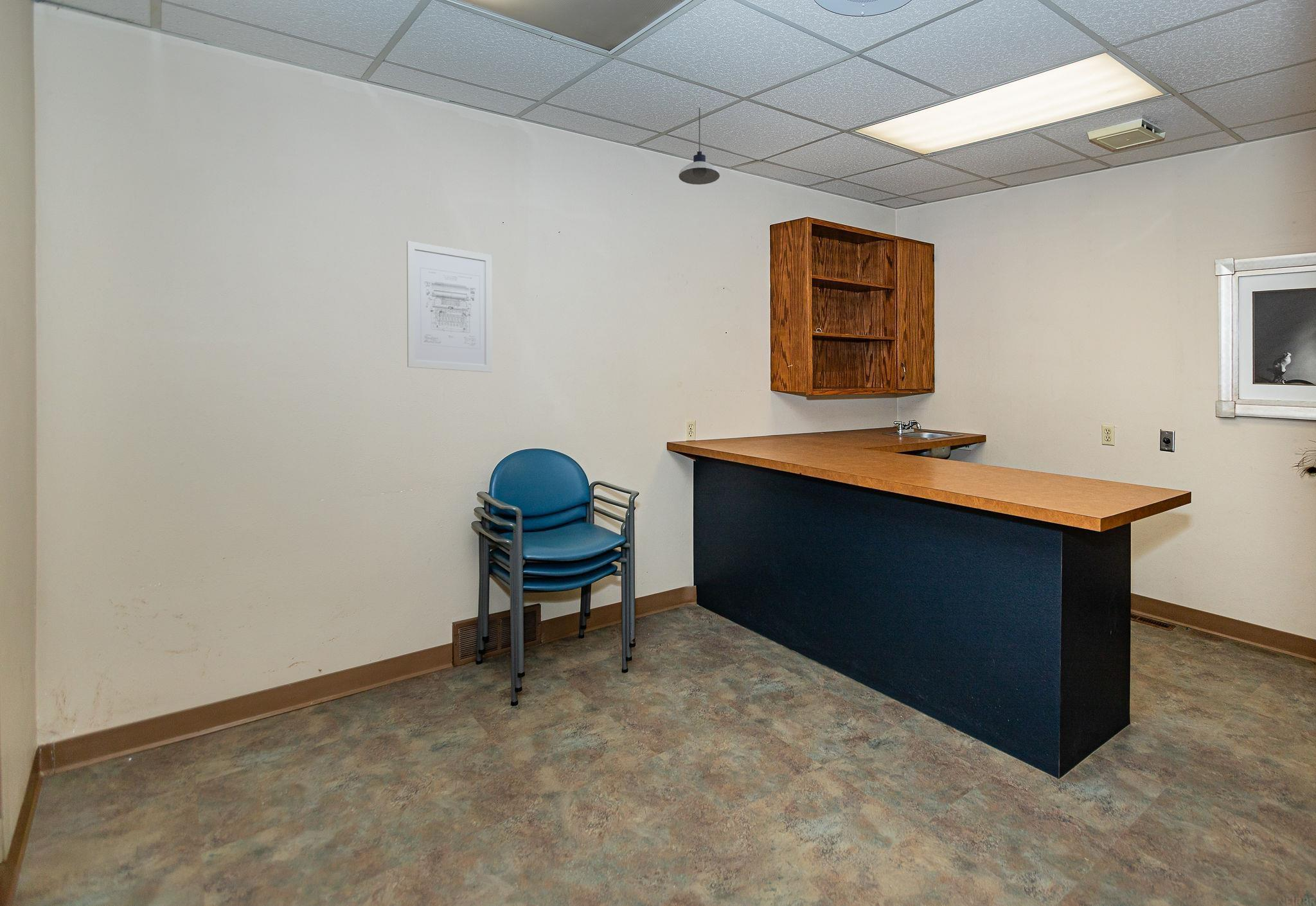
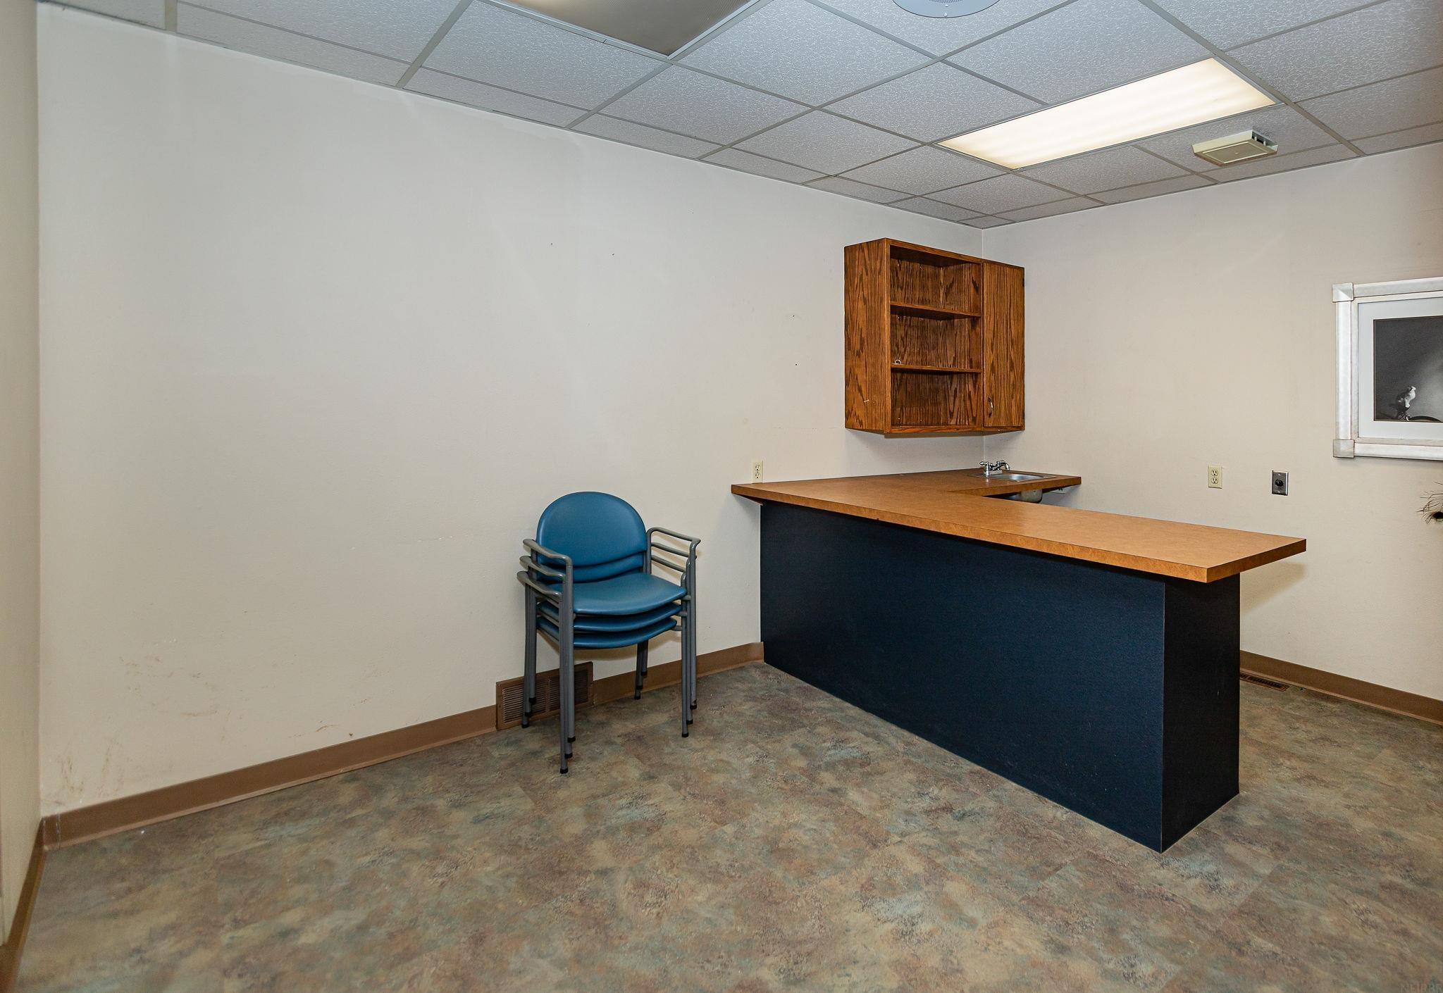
- wall art [406,240,493,373]
- pendant light [678,107,720,185]
